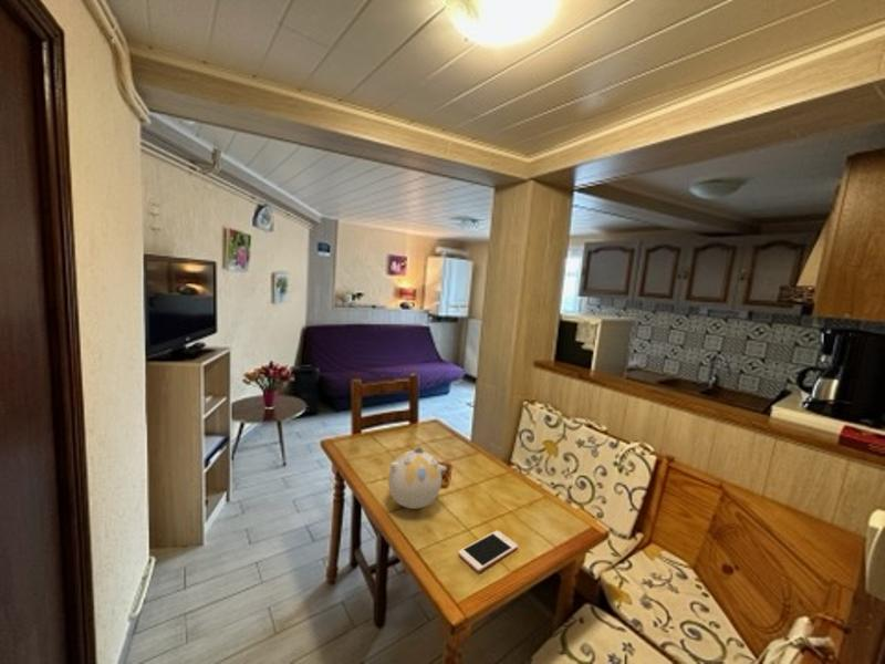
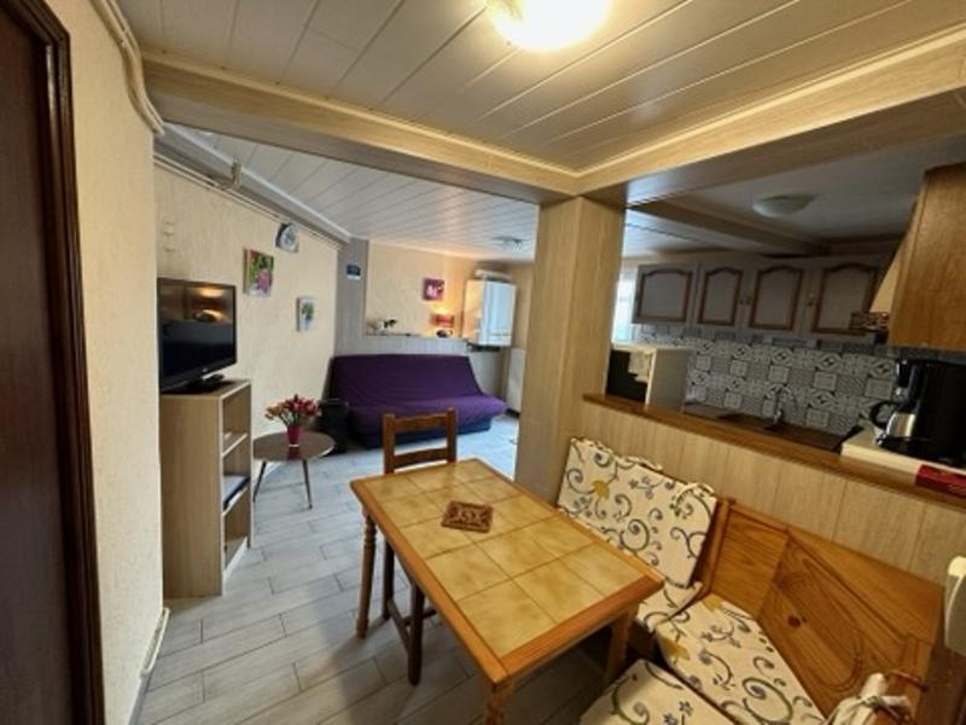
- teapot [387,446,448,510]
- cell phone [457,529,519,573]
